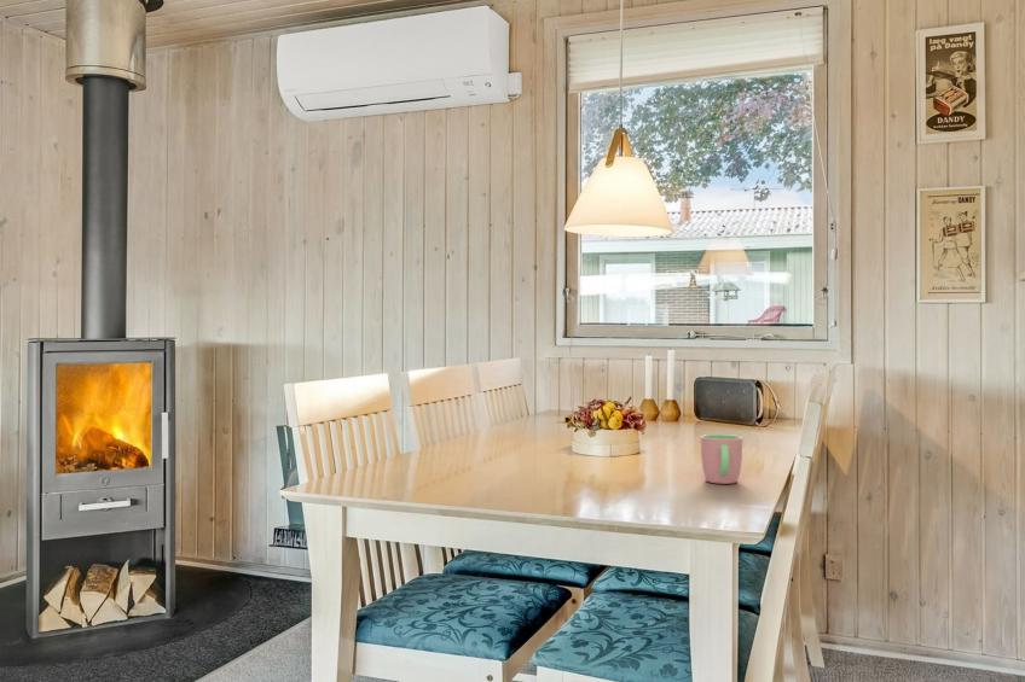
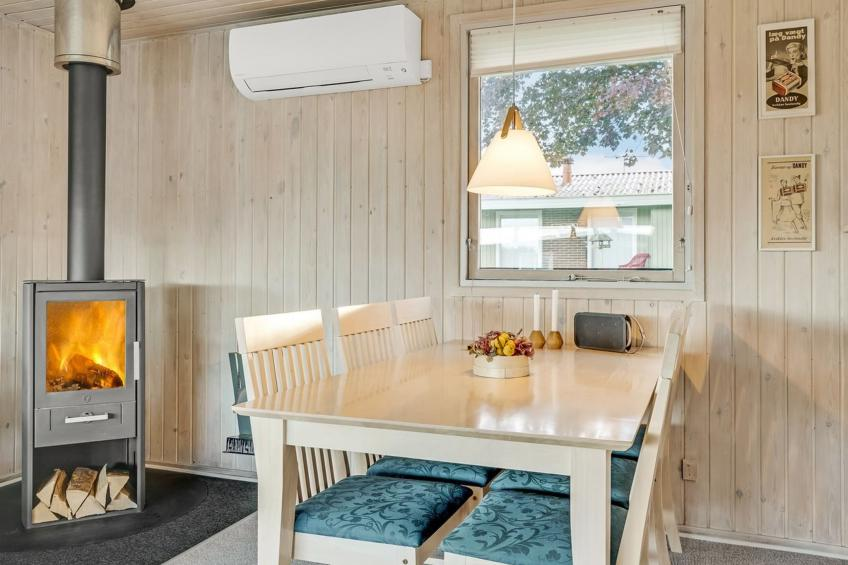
- cup [700,433,743,485]
